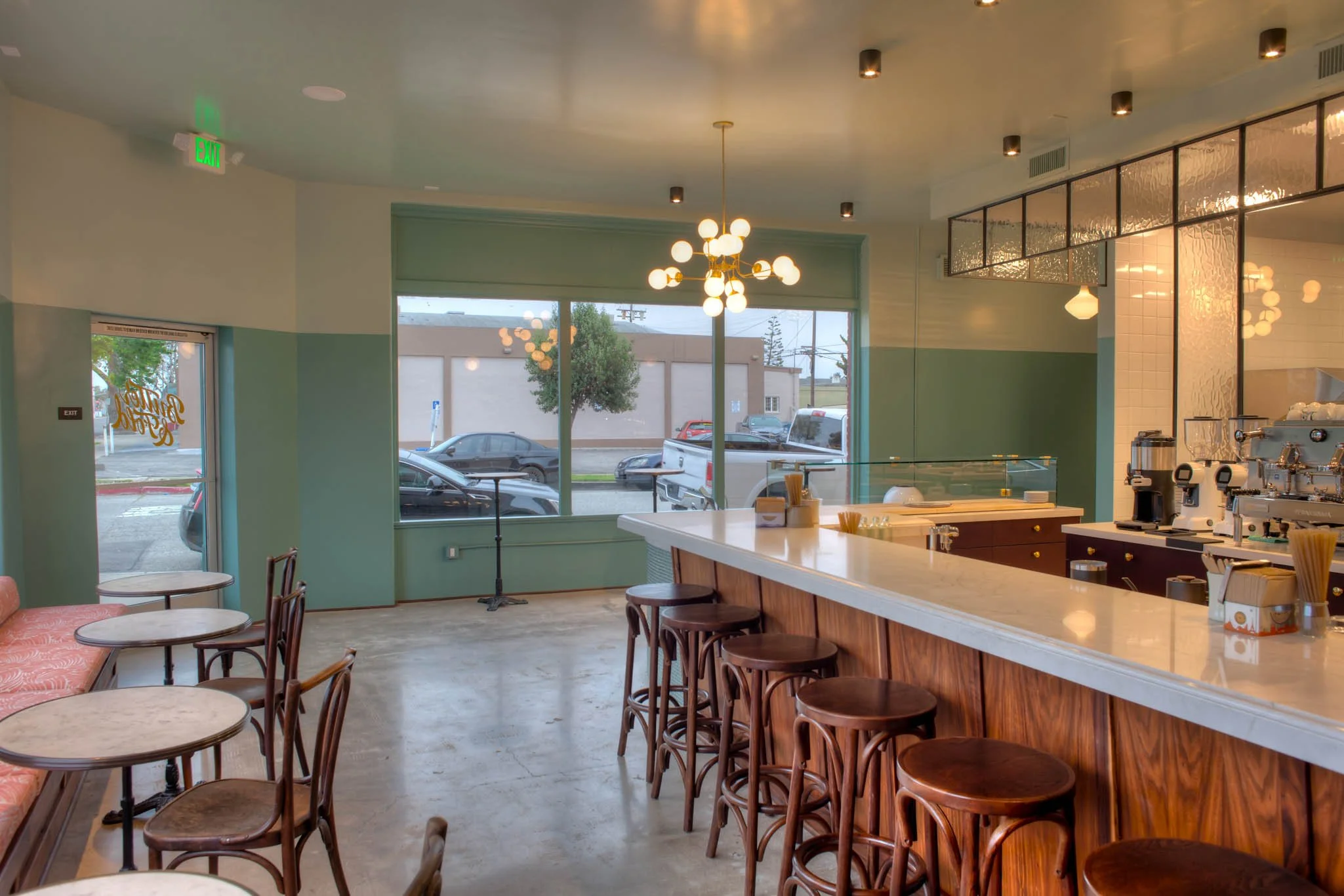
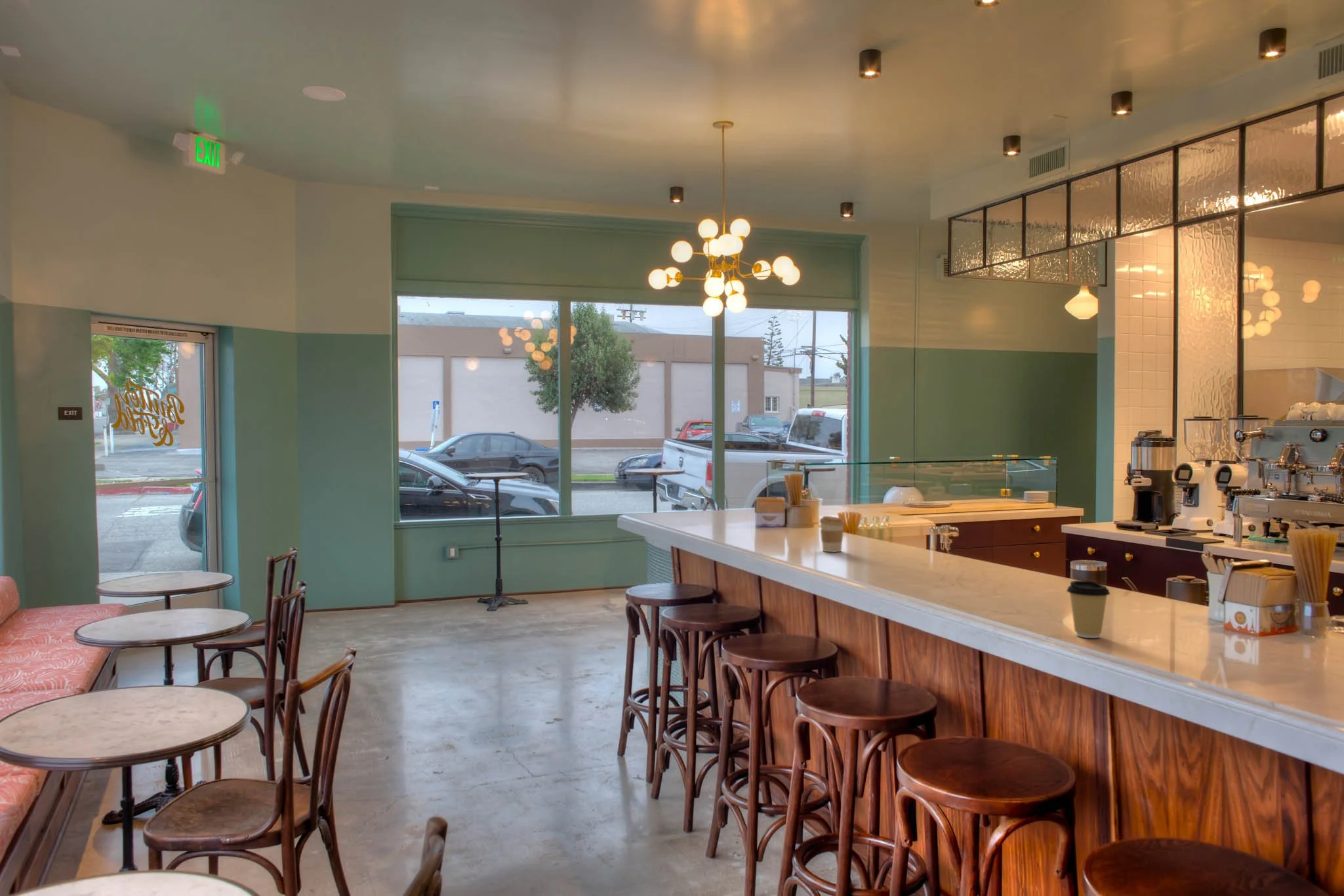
+ coffee cup [1066,580,1110,639]
+ coffee cup [819,516,845,553]
